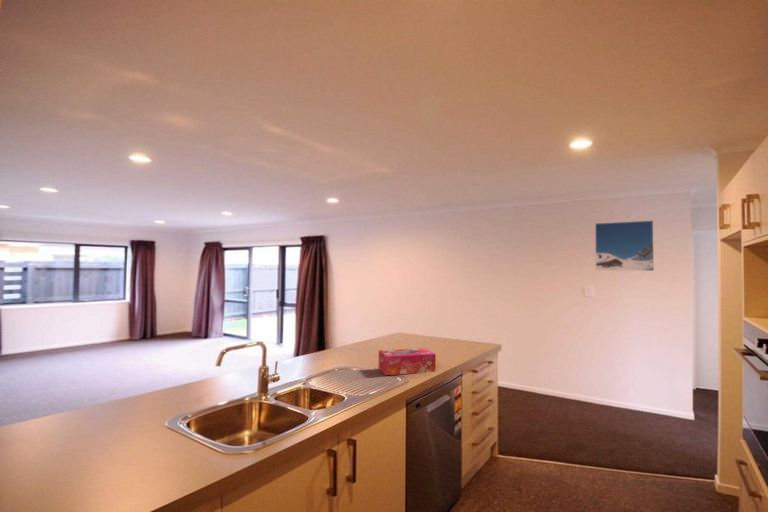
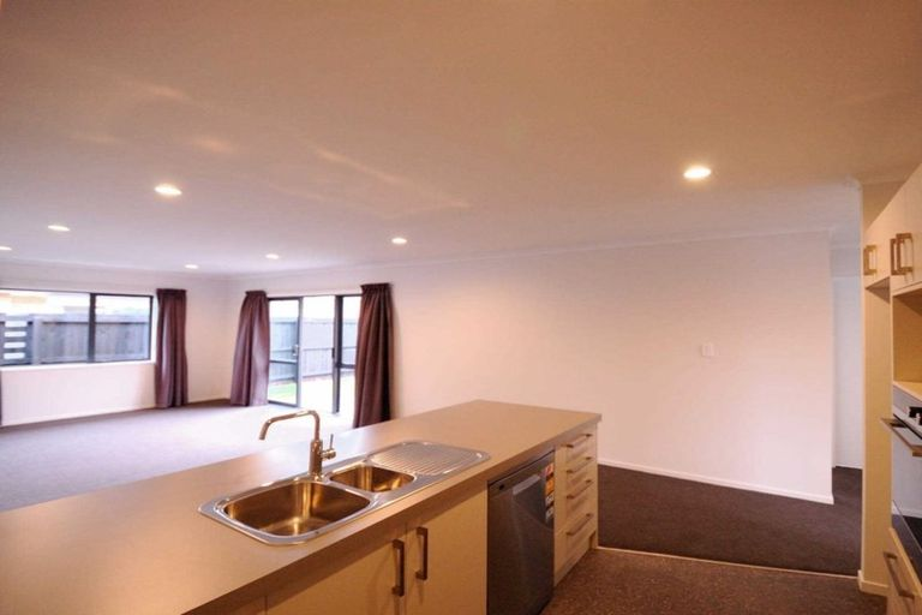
- tissue box [378,347,437,376]
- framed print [594,219,655,272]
